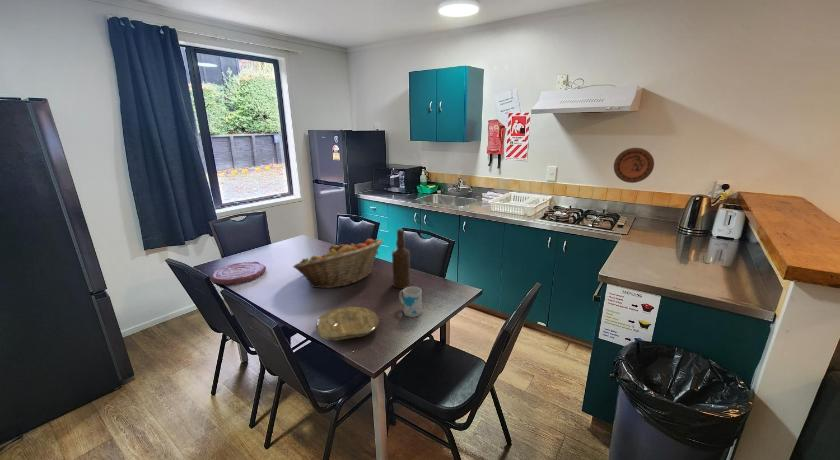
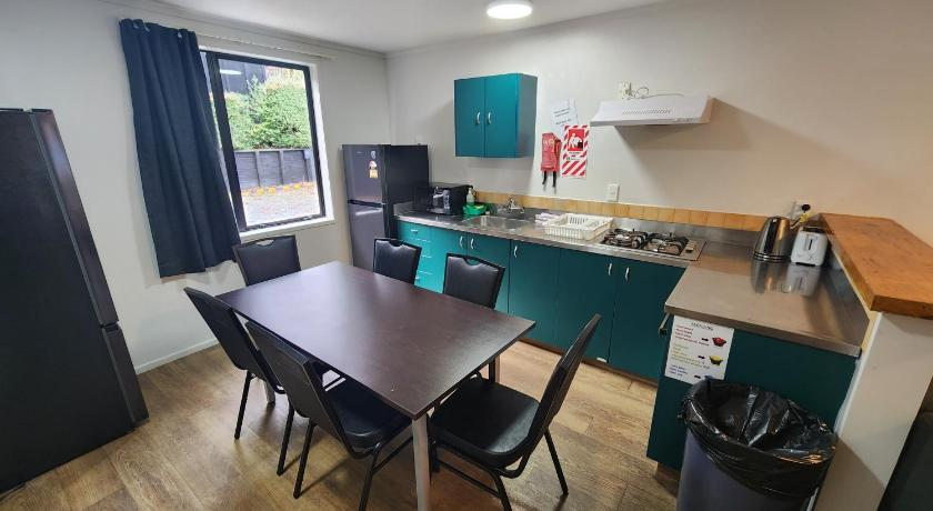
- decorative plate [613,147,655,184]
- fruit basket [292,238,384,289]
- plate [209,261,267,285]
- mug [398,286,423,318]
- plate [315,306,380,341]
- bottle [391,228,411,289]
